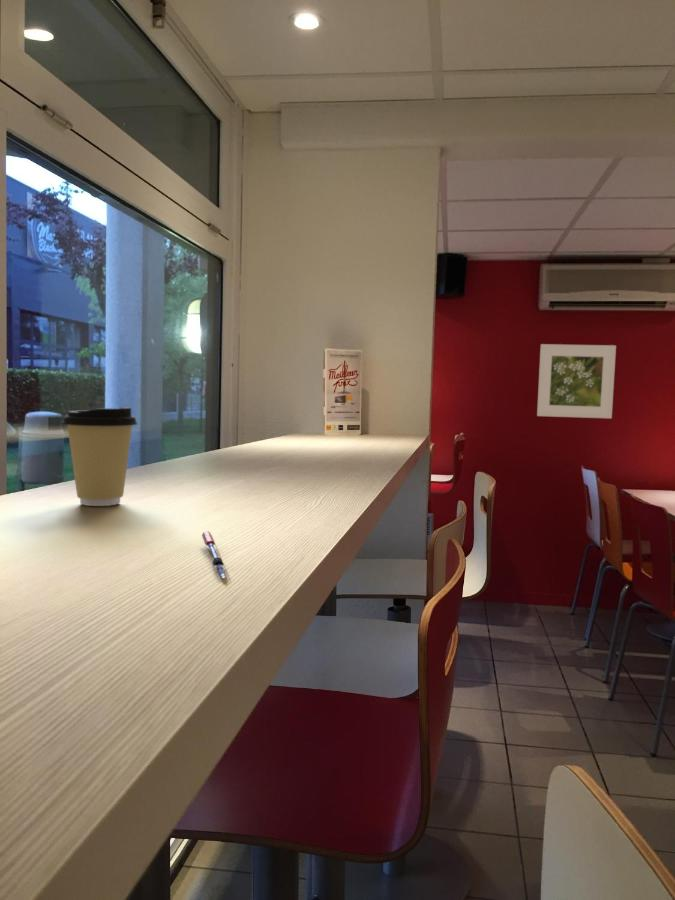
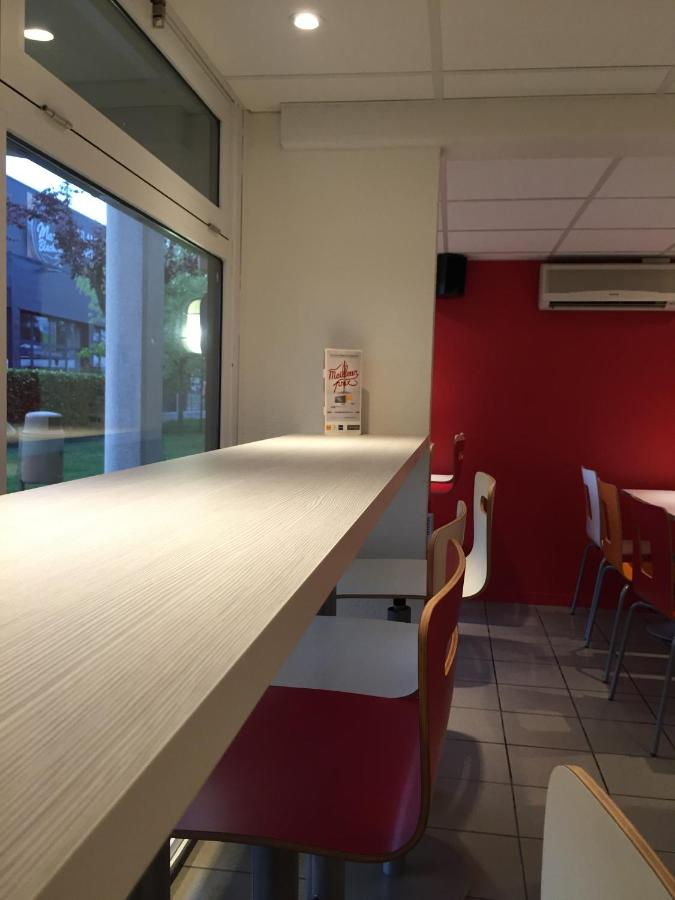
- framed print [536,343,617,419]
- pen [201,530,231,581]
- coffee cup [61,406,138,507]
